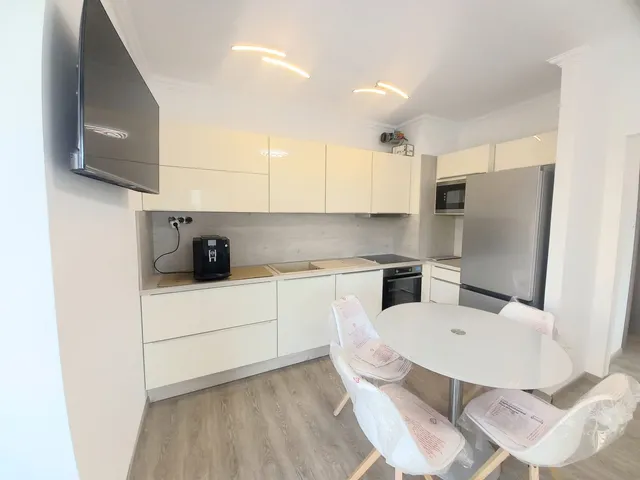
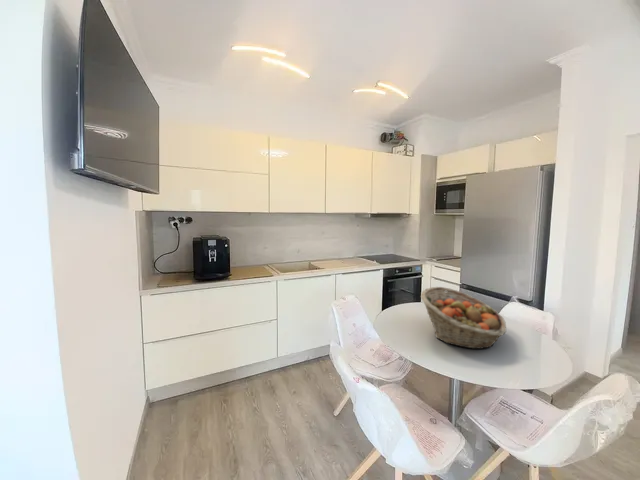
+ fruit basket [420,286,507,350]
